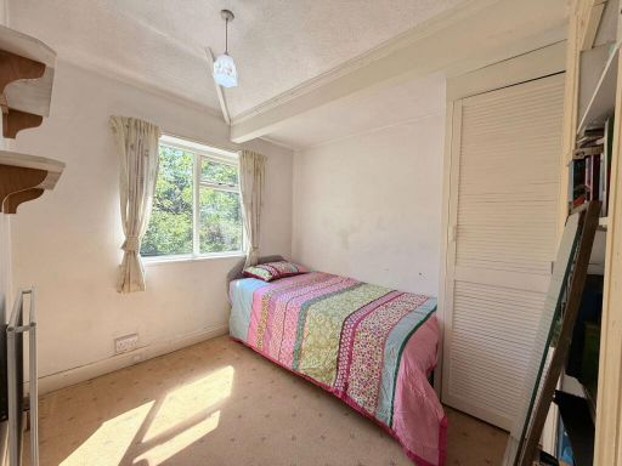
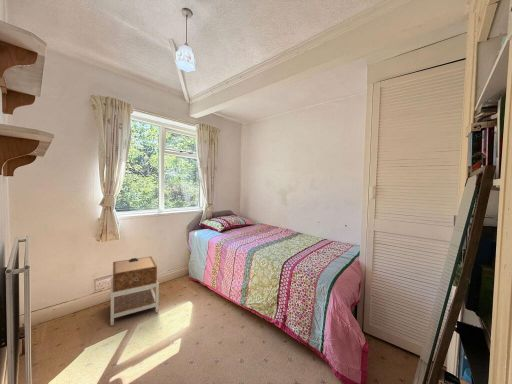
+ nightstand [110,255,160,326]
